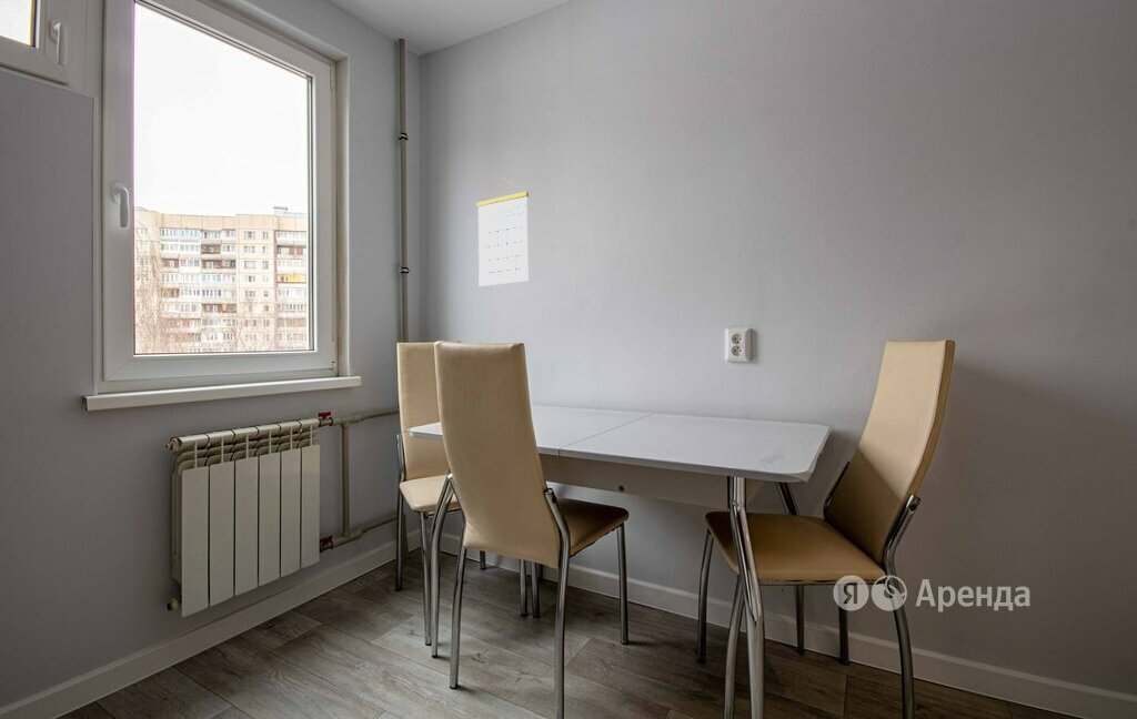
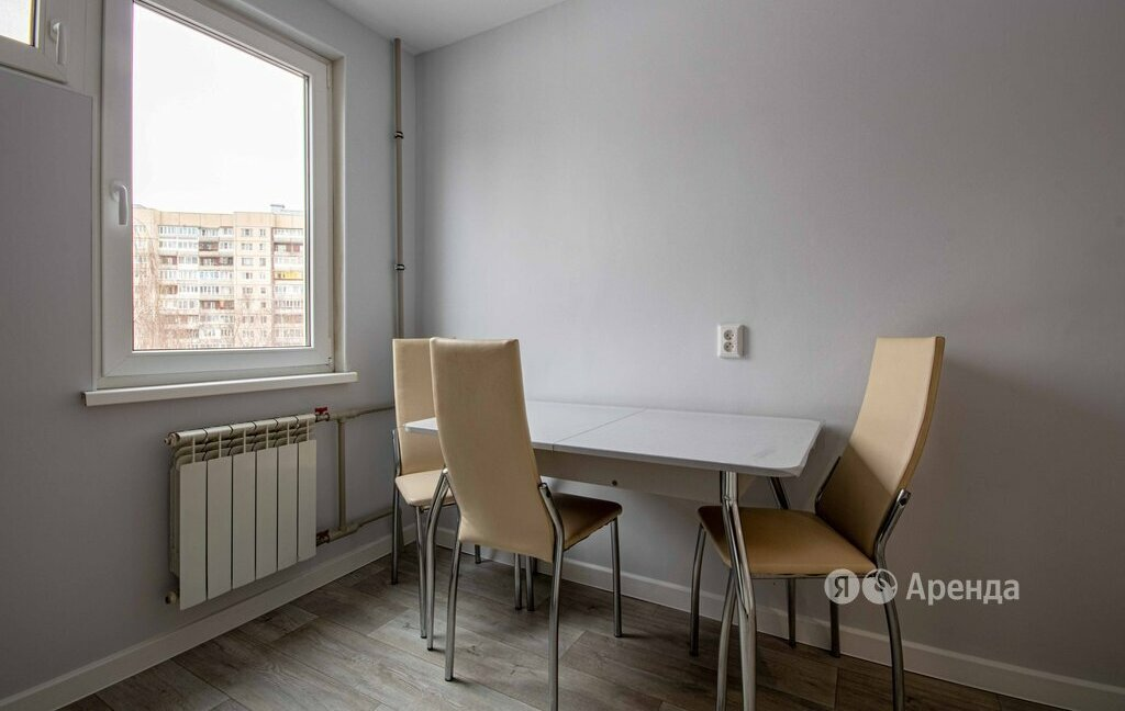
- calendar [476,176,530,287]
